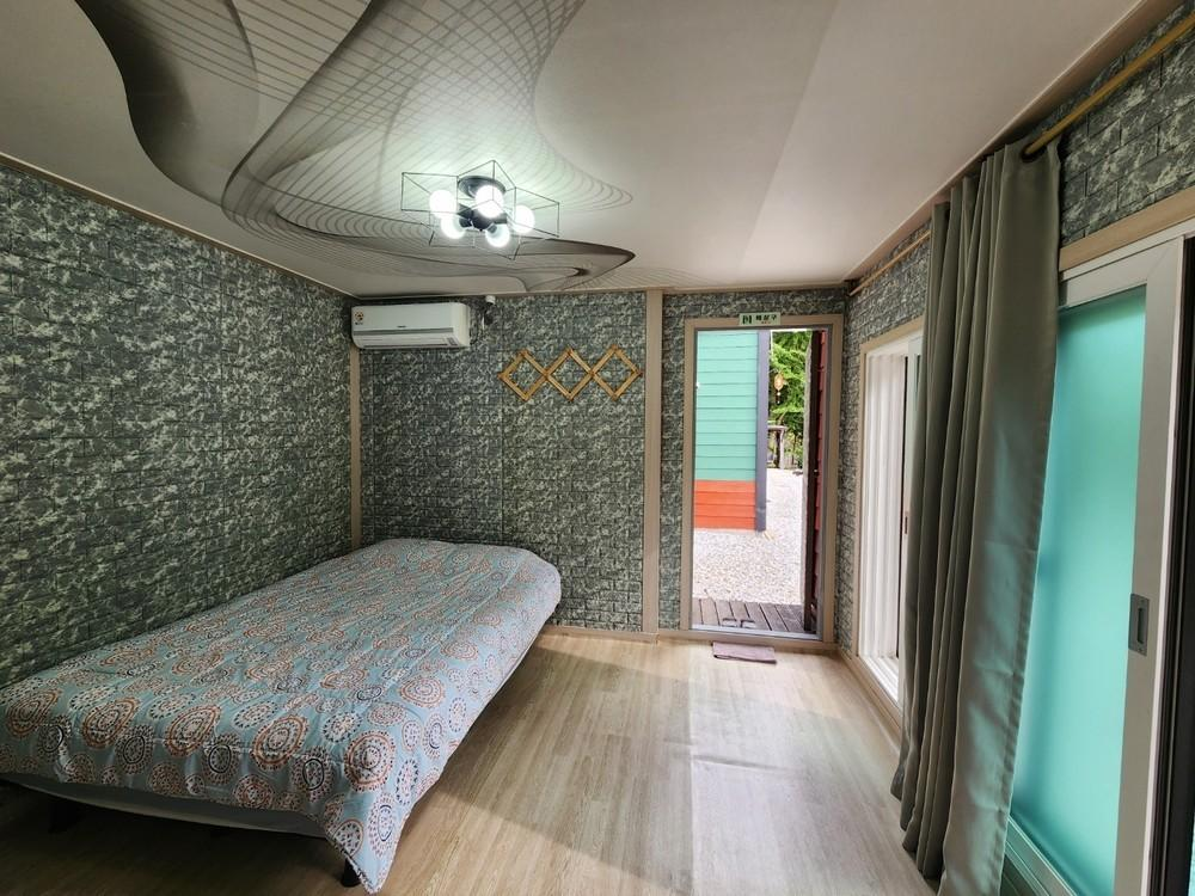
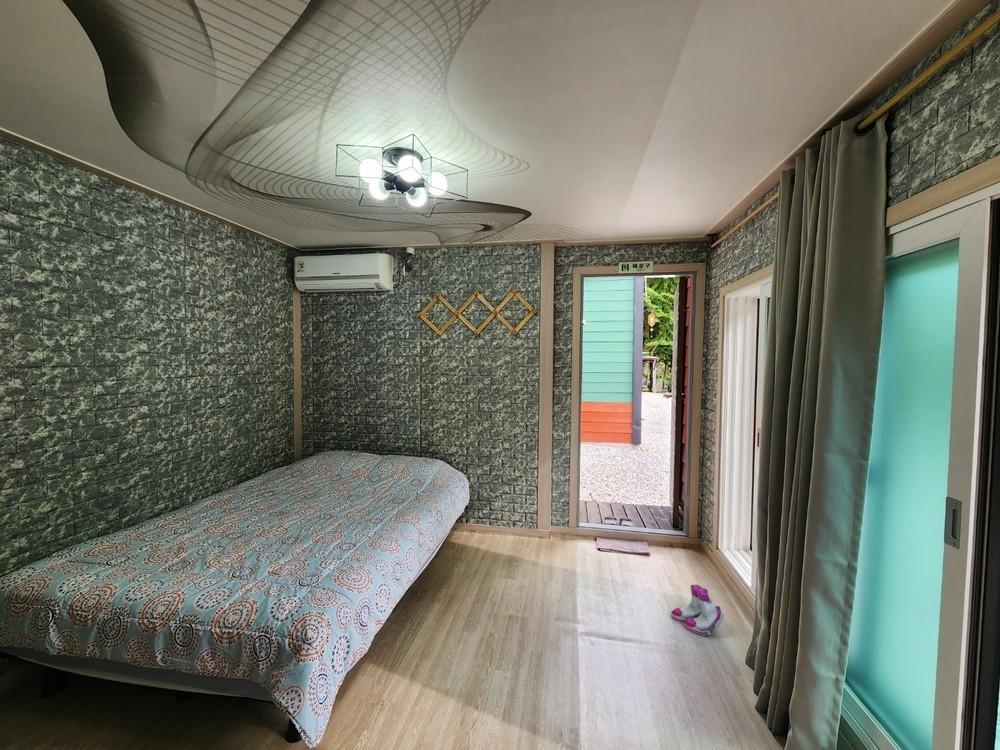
+ boots [670,583,725,636]
